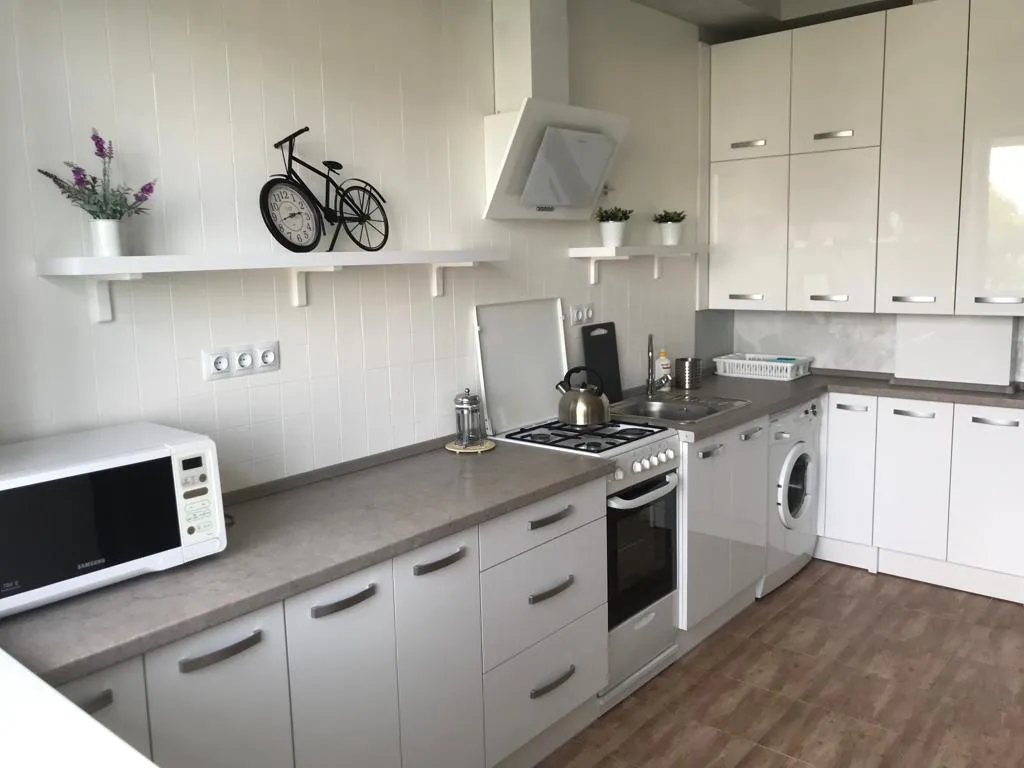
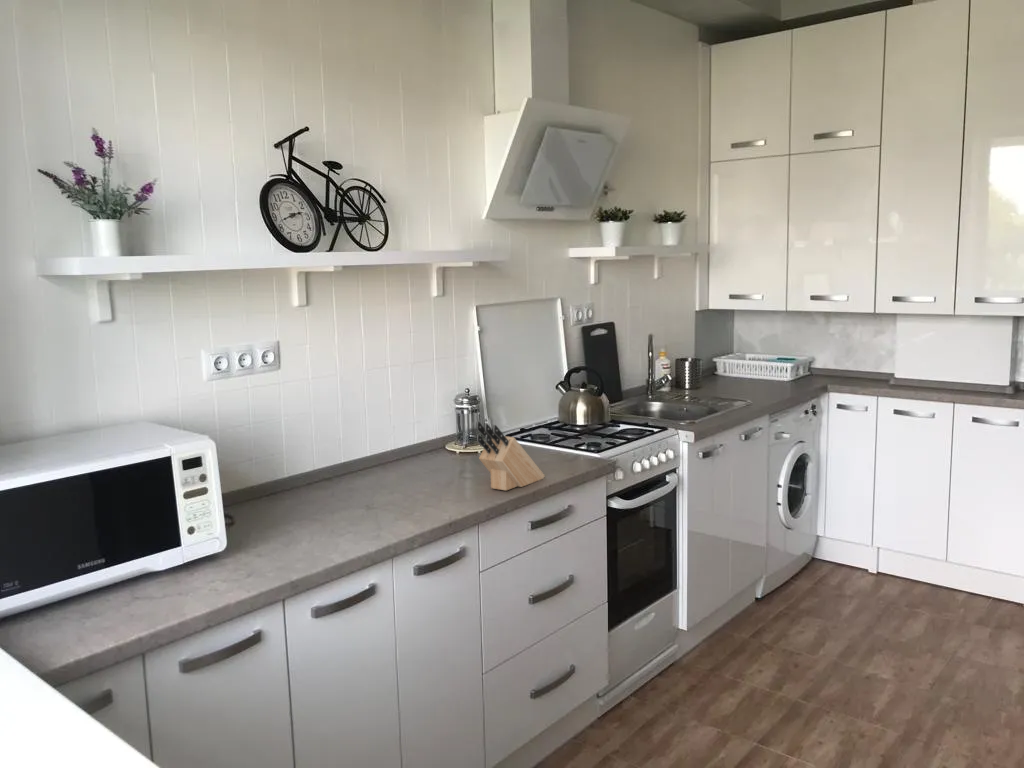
+ knife block [475,420,546,492]
